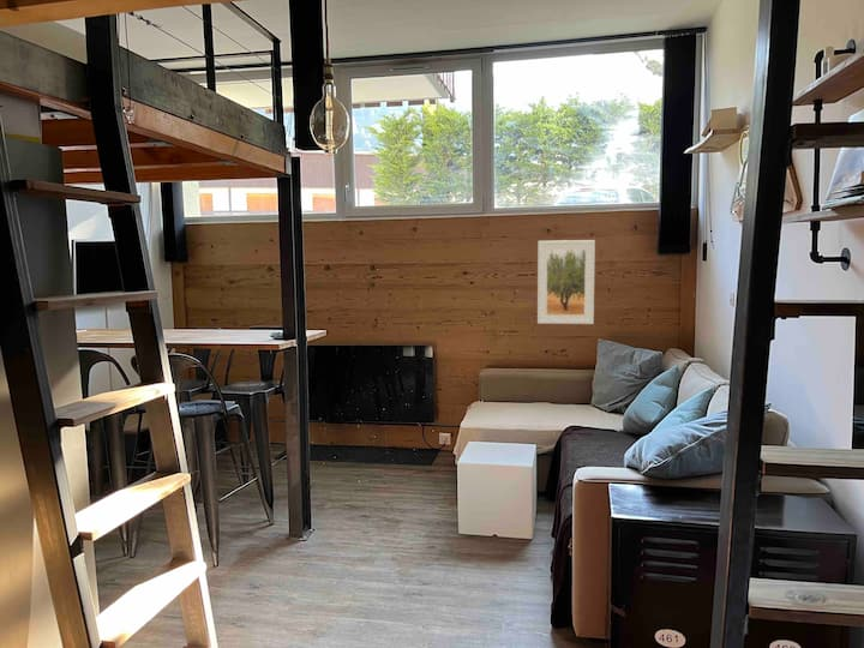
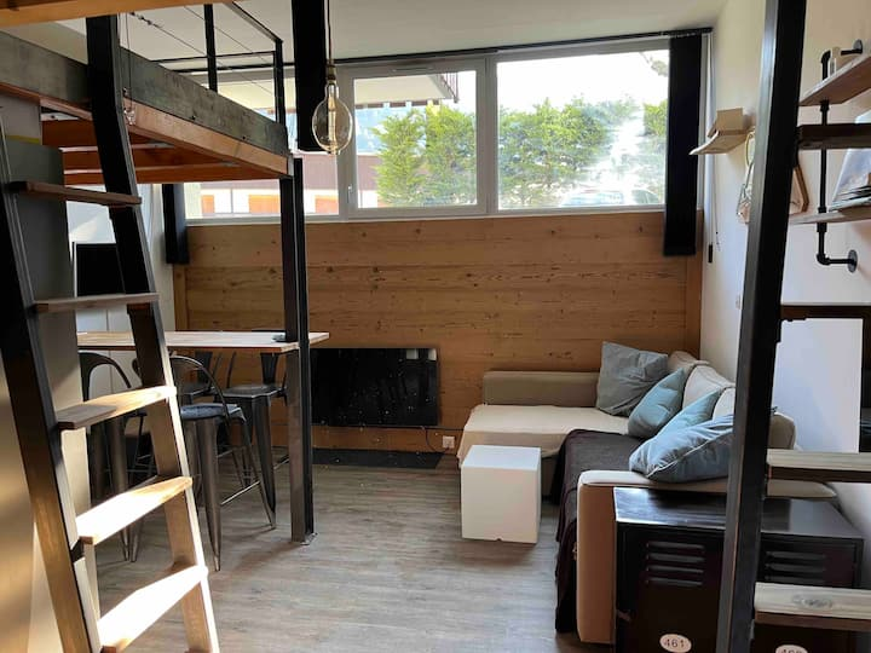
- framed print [536,239,596,325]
